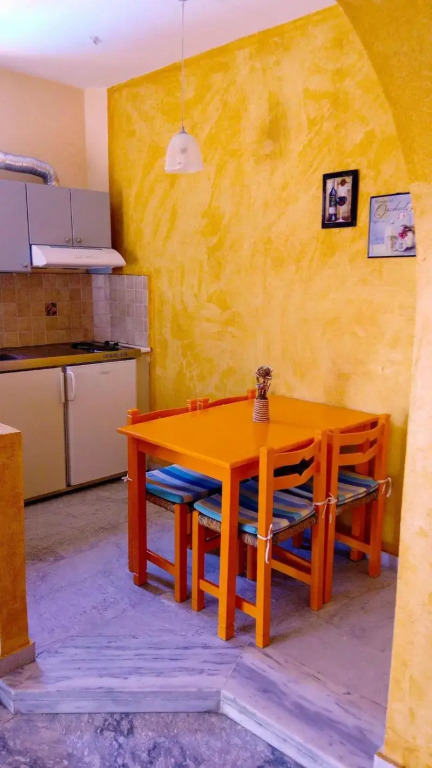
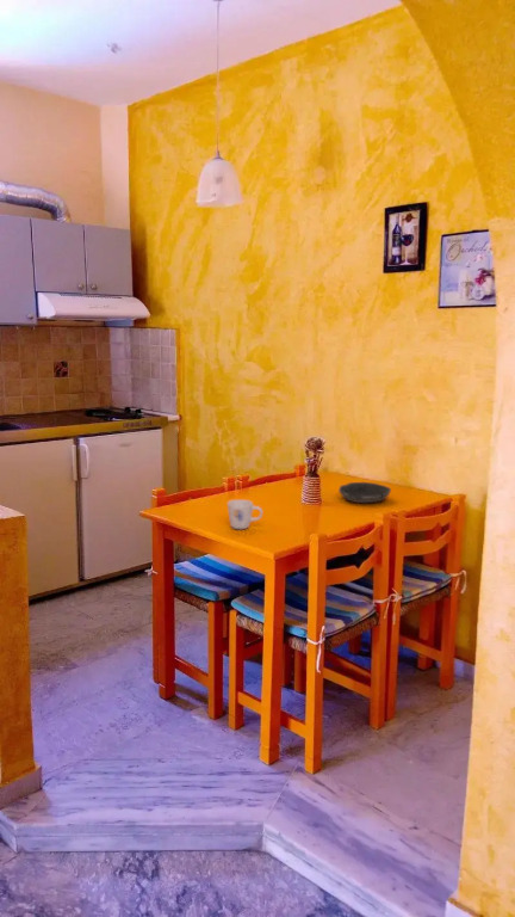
+ mug [227,499,263,530]
+ bowl [337,481,392,504]
